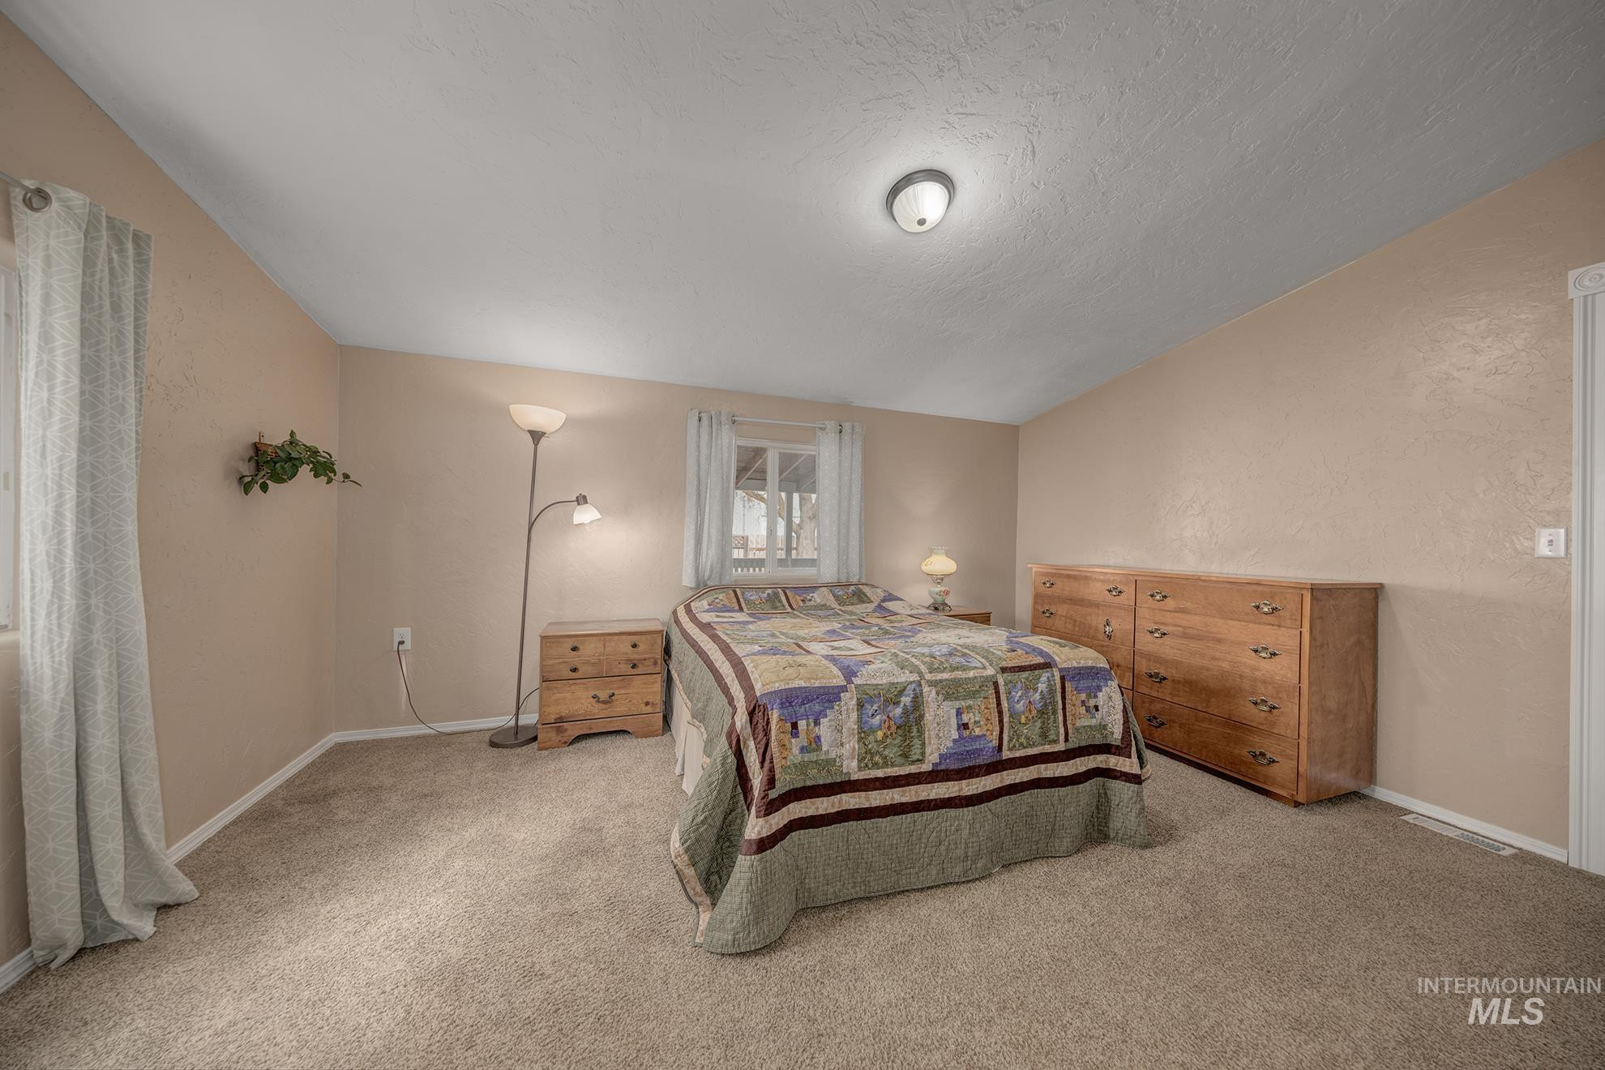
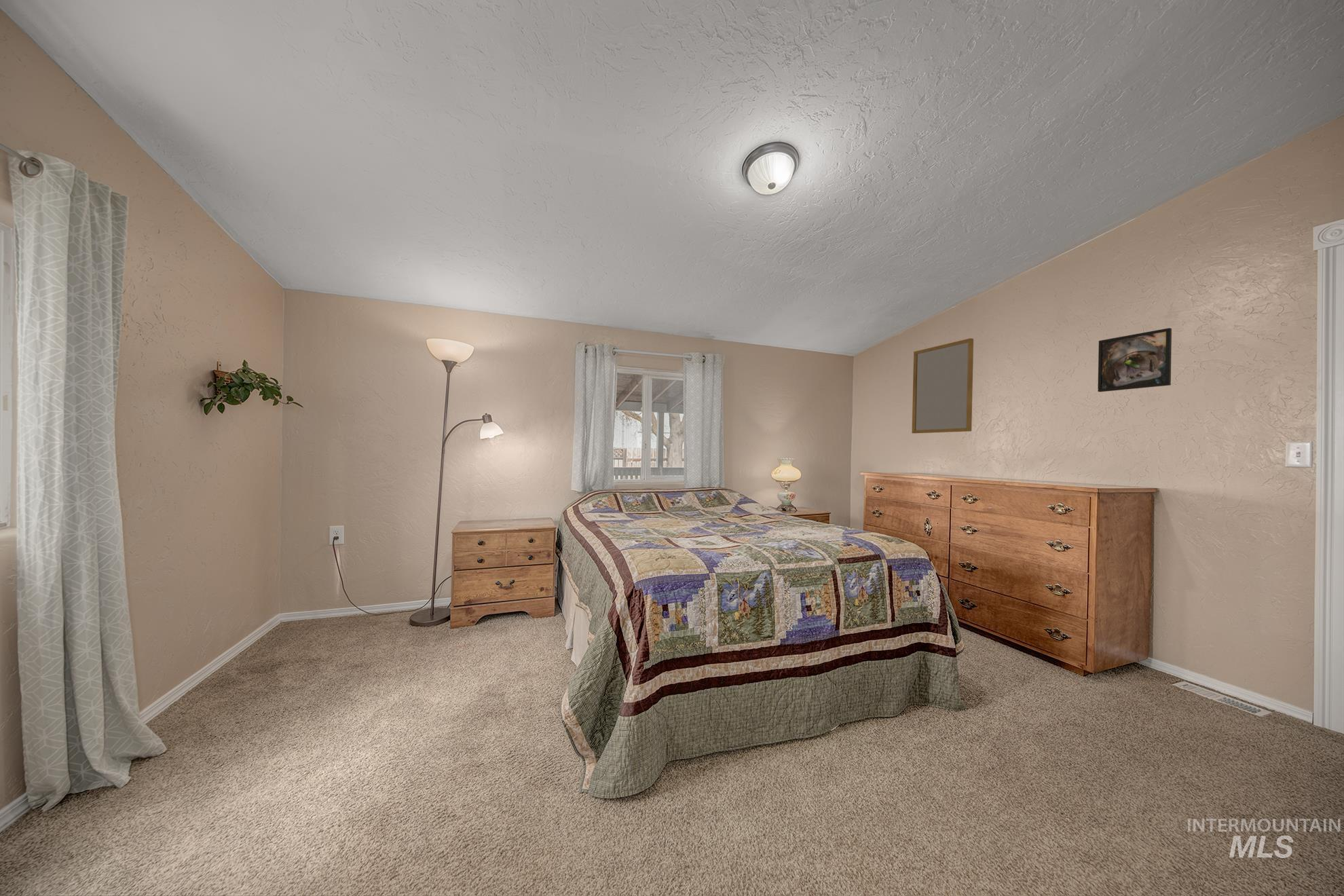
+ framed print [1097,327,1172,392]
+ home mirror [912,337,974,434]
